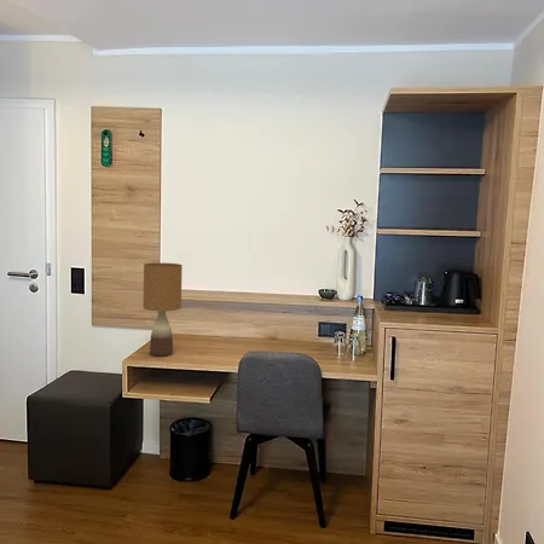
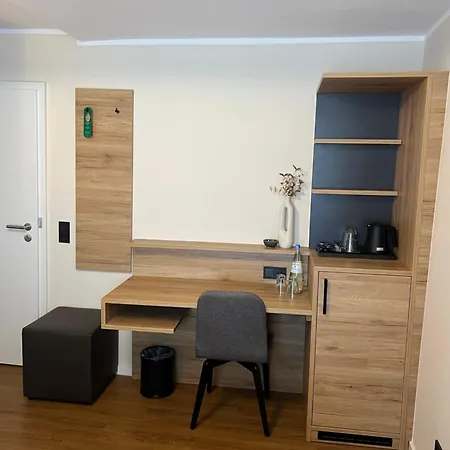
- table lamp [143,261,184,358]
